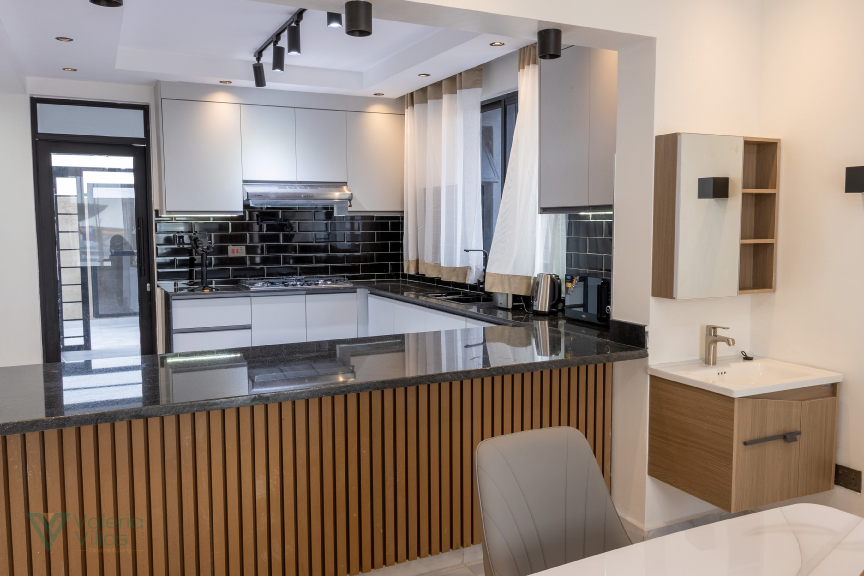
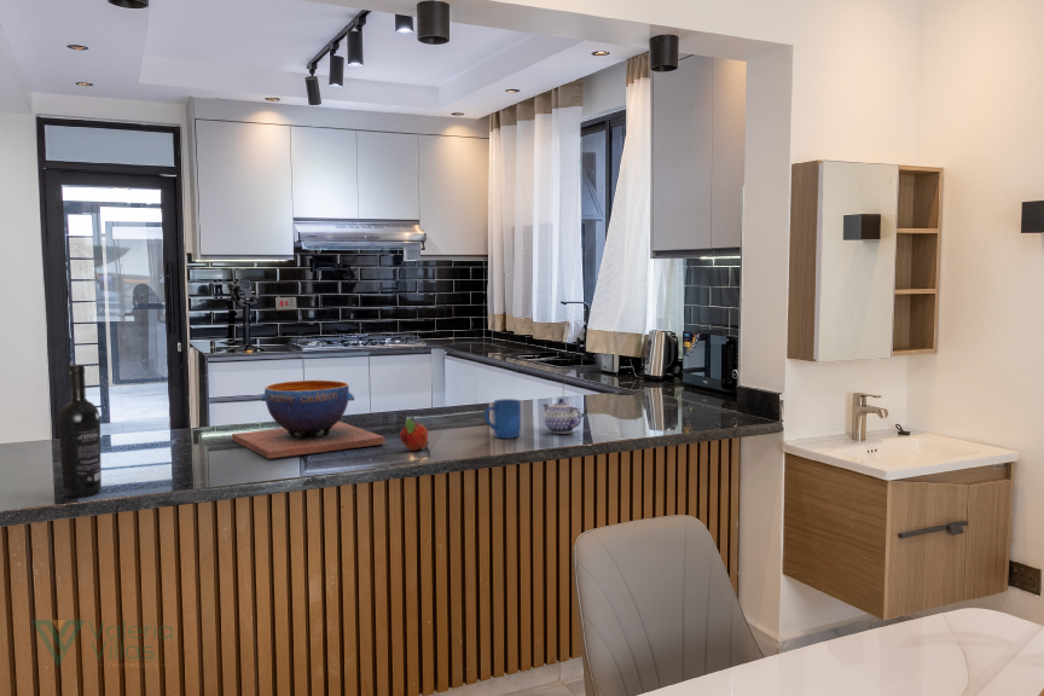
+ wine bottle [57,364,103,498]
+ fruit [399,414,429,452]
+ decorative bowl [231,379,387,459]
+ mug [483,398,522,440]
+ teapot [541,398,582,435]
